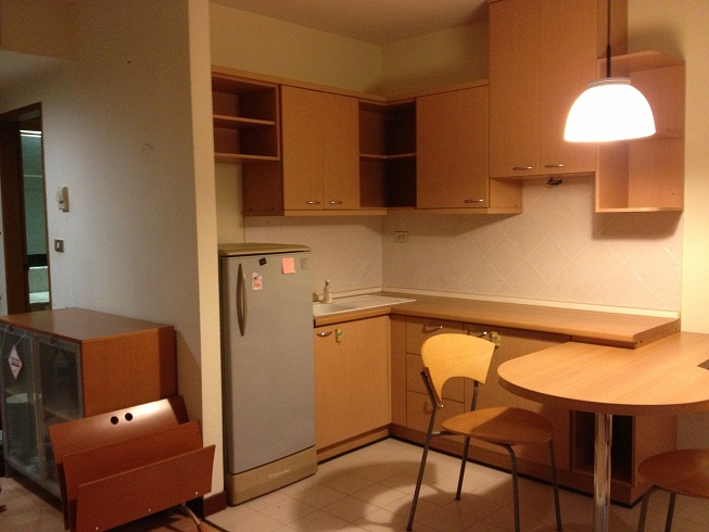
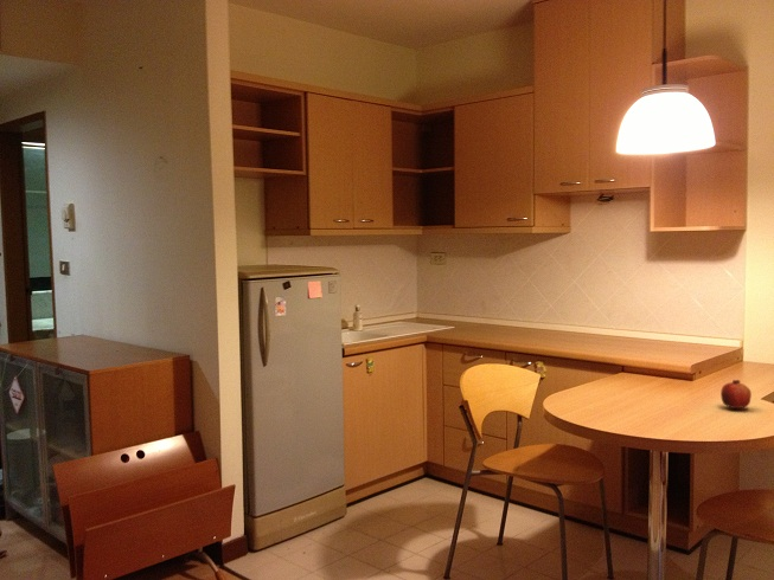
+ fruit [719,379,753,410]
